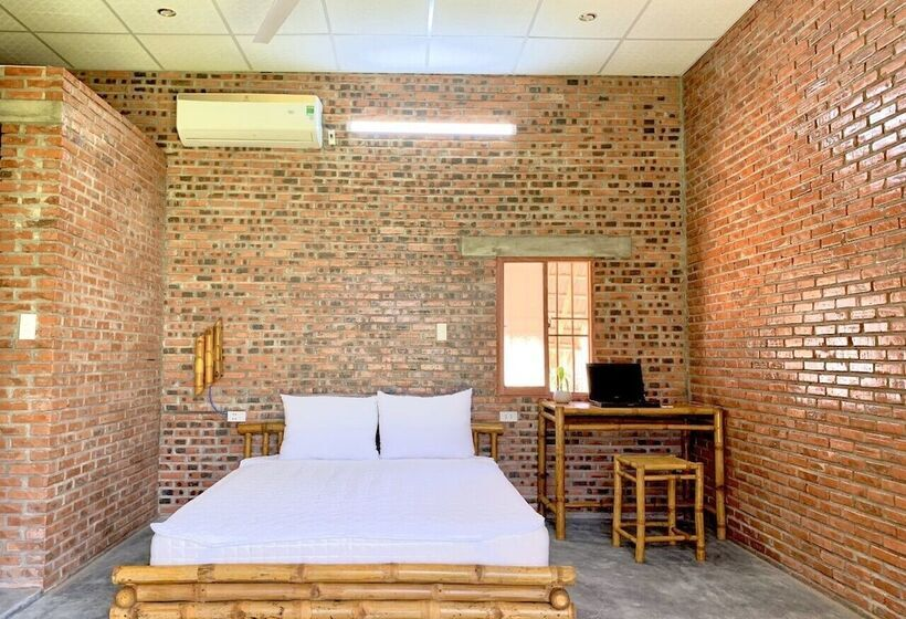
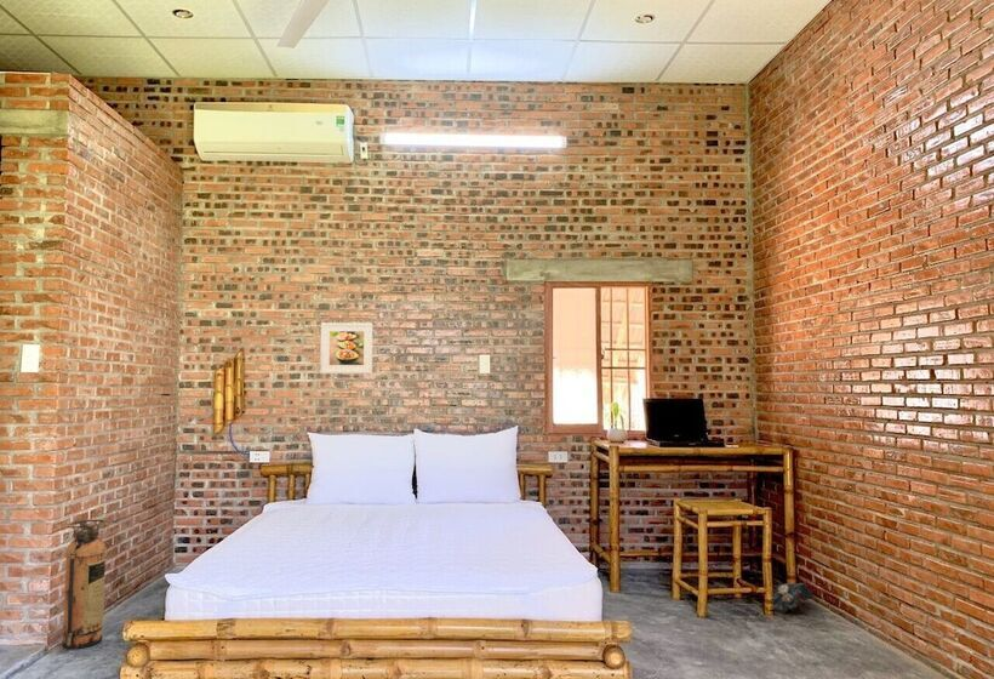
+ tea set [771,582,816,615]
+ fire extinguisher [61,518,108,650]
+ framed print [319,321,375,375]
